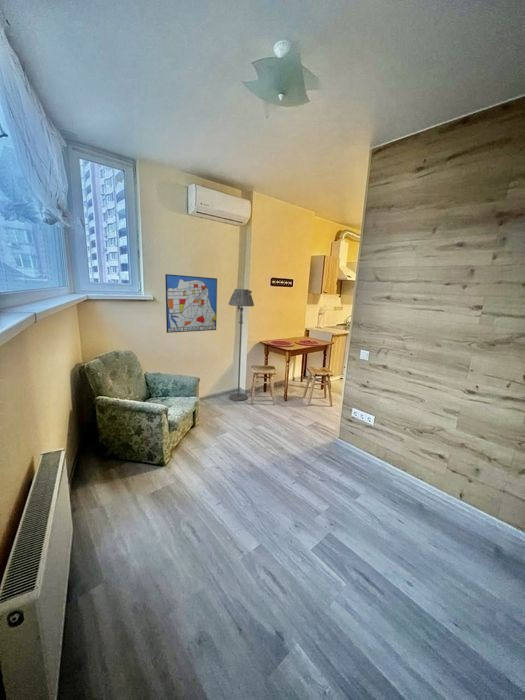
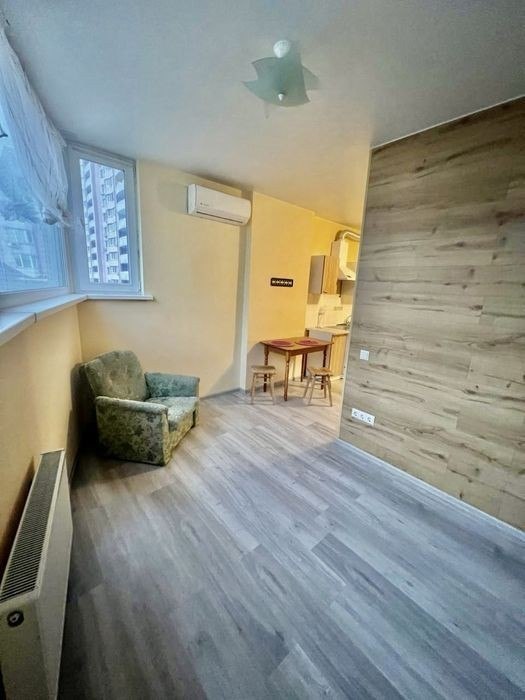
- wall art [164,273,218,334]
- floor lamp [228,288,255,402]
